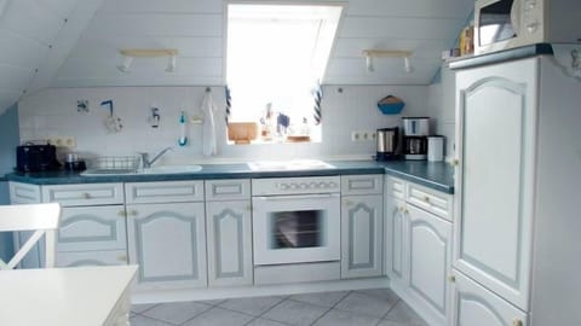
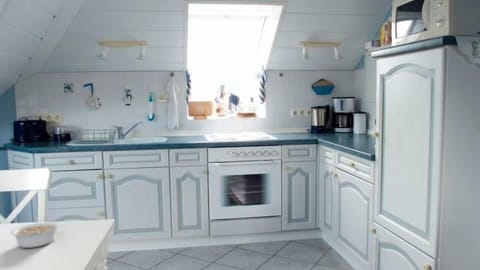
+ legume [10,221,65,249]
